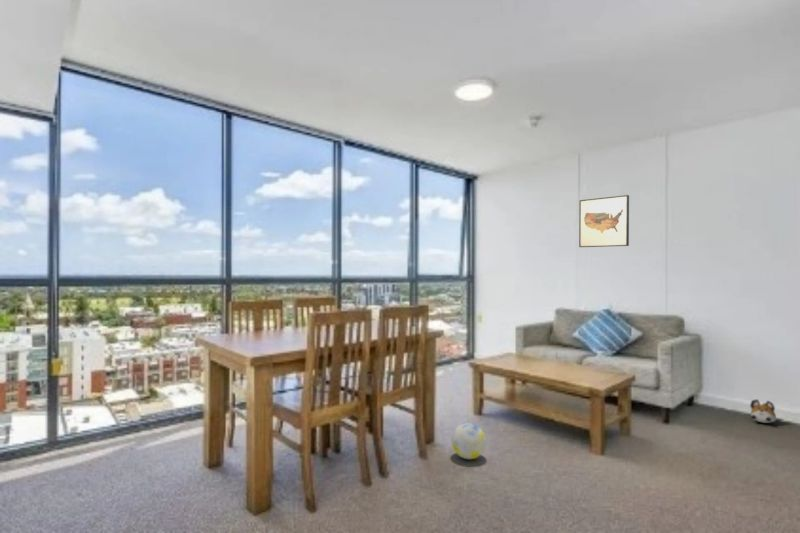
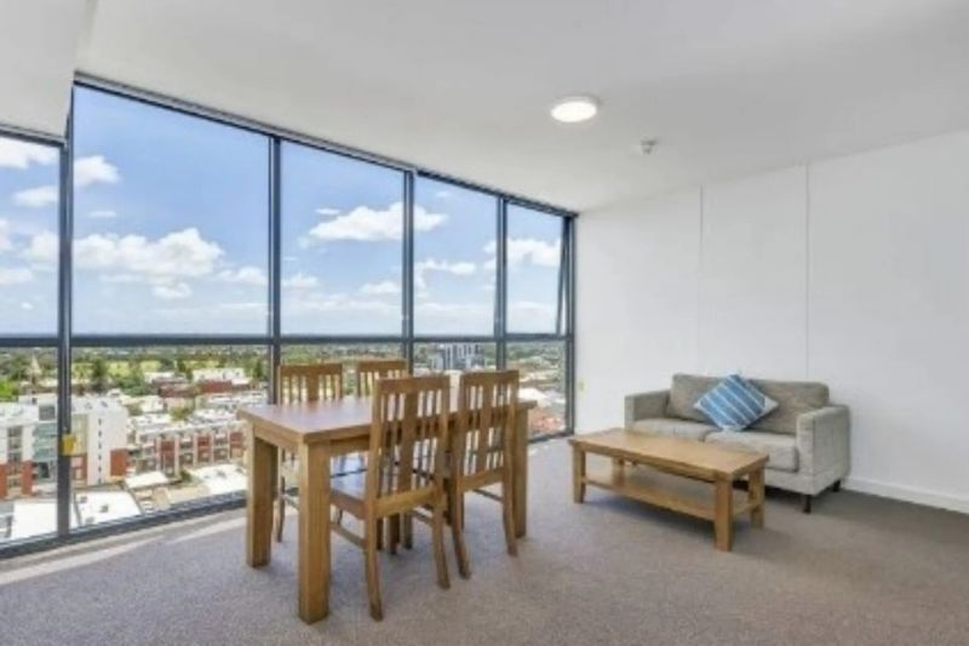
- wall art [578,194,630,248]
- plush toy [749,398,777,424]
- ball [450,422,487,460]
